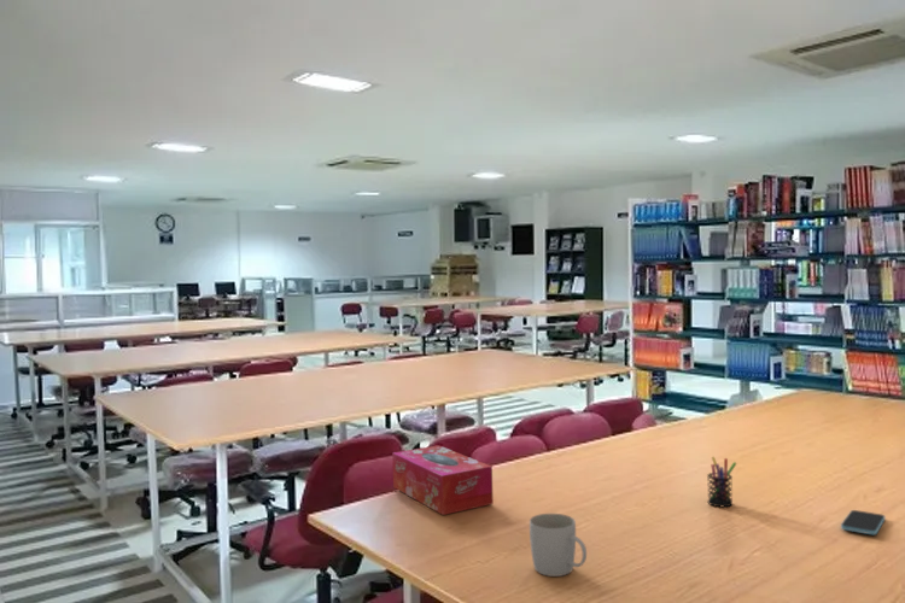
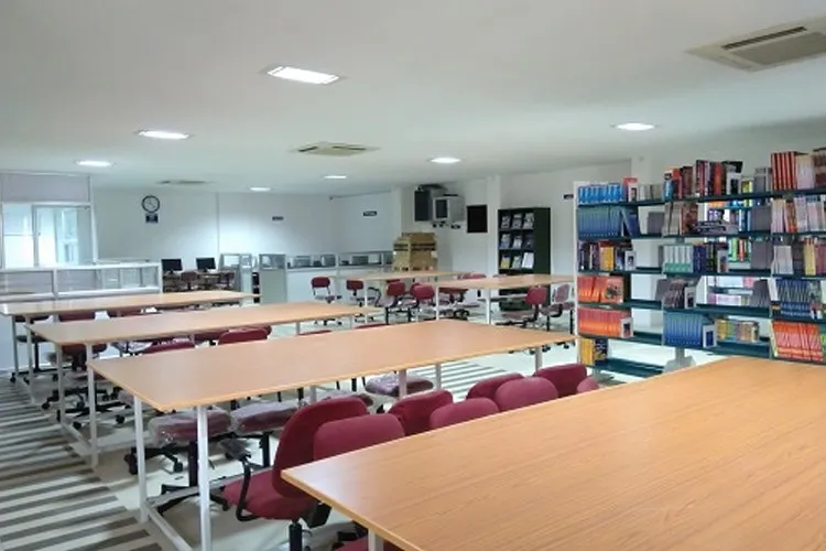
- smartphone [840,509,886,535]
- pen holder [706,456,738,508]
- tissue box [391,444,495,516]
- mug [529,513,588,578]
